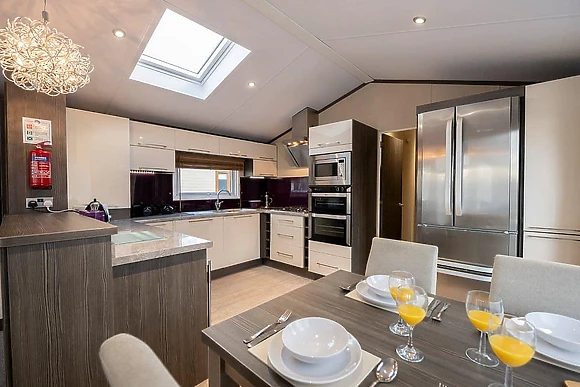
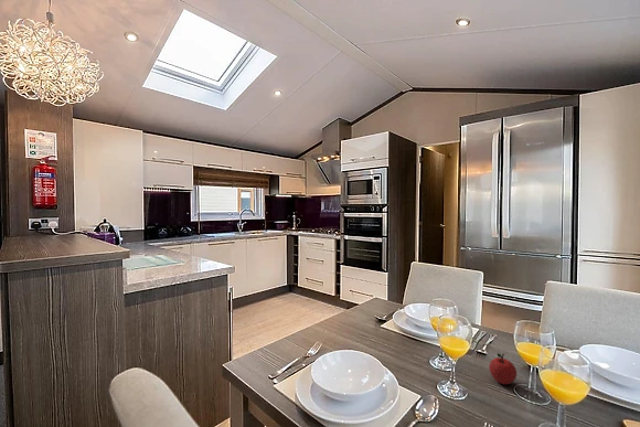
+ apple [488,352,518,385]
